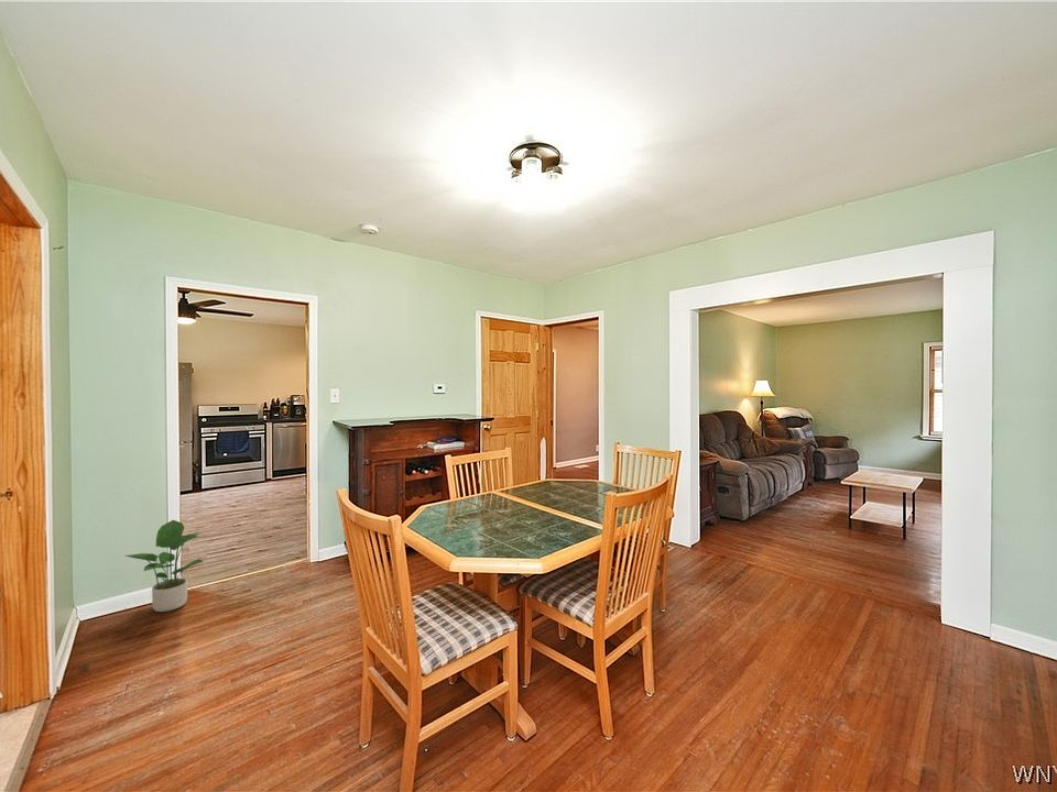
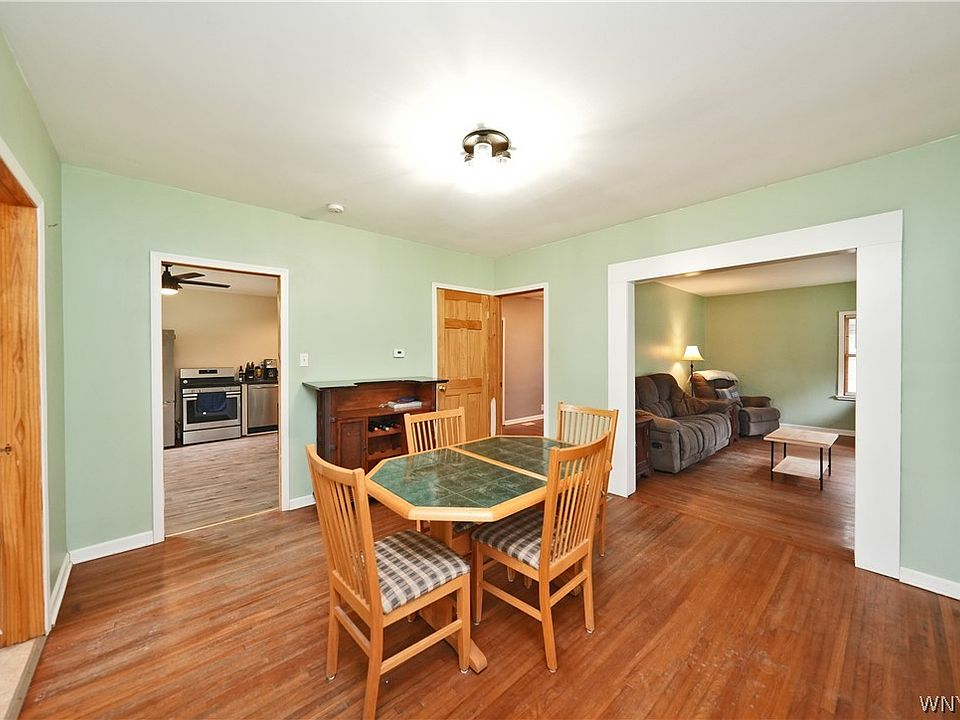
- potted plant [123,519,205,613]
